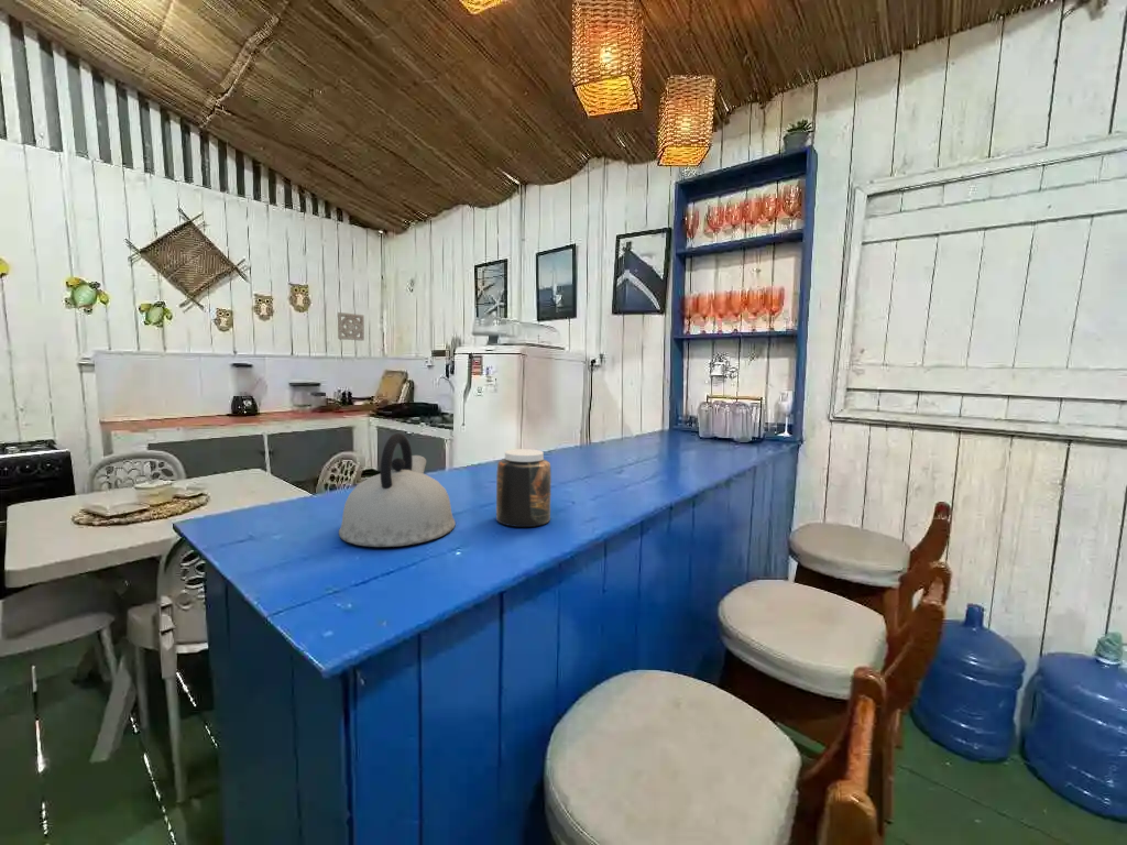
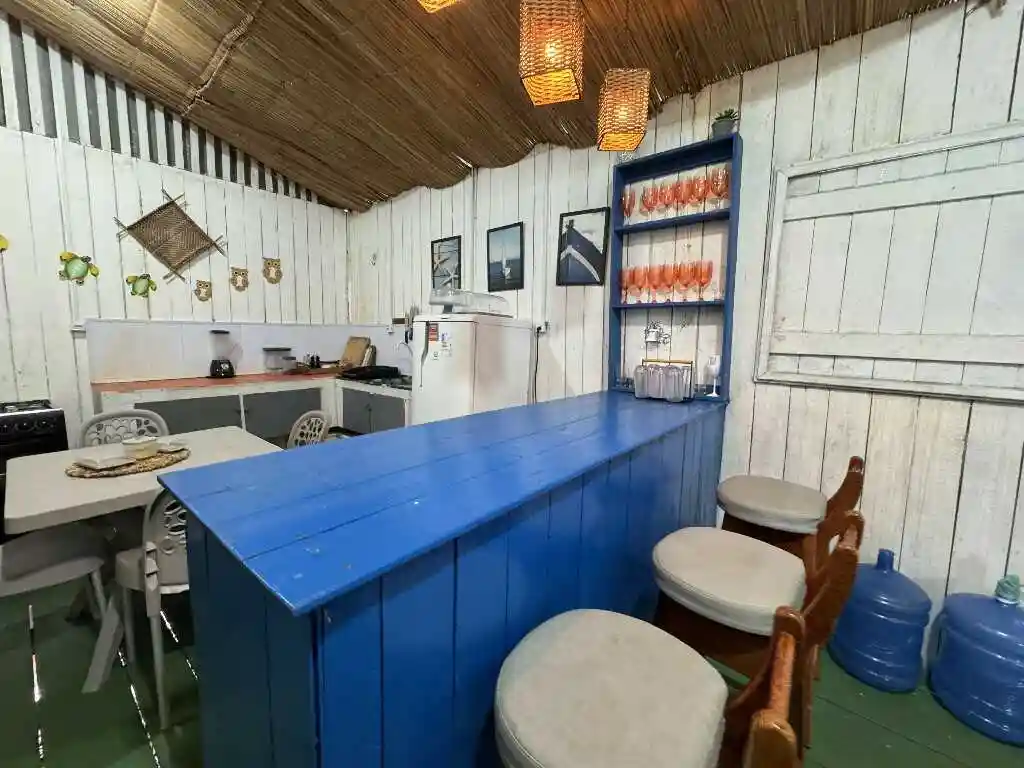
- kettle [338,432,457,548]
- wall ornament [337,311,365,342]
- jar [495,448,552,528]
